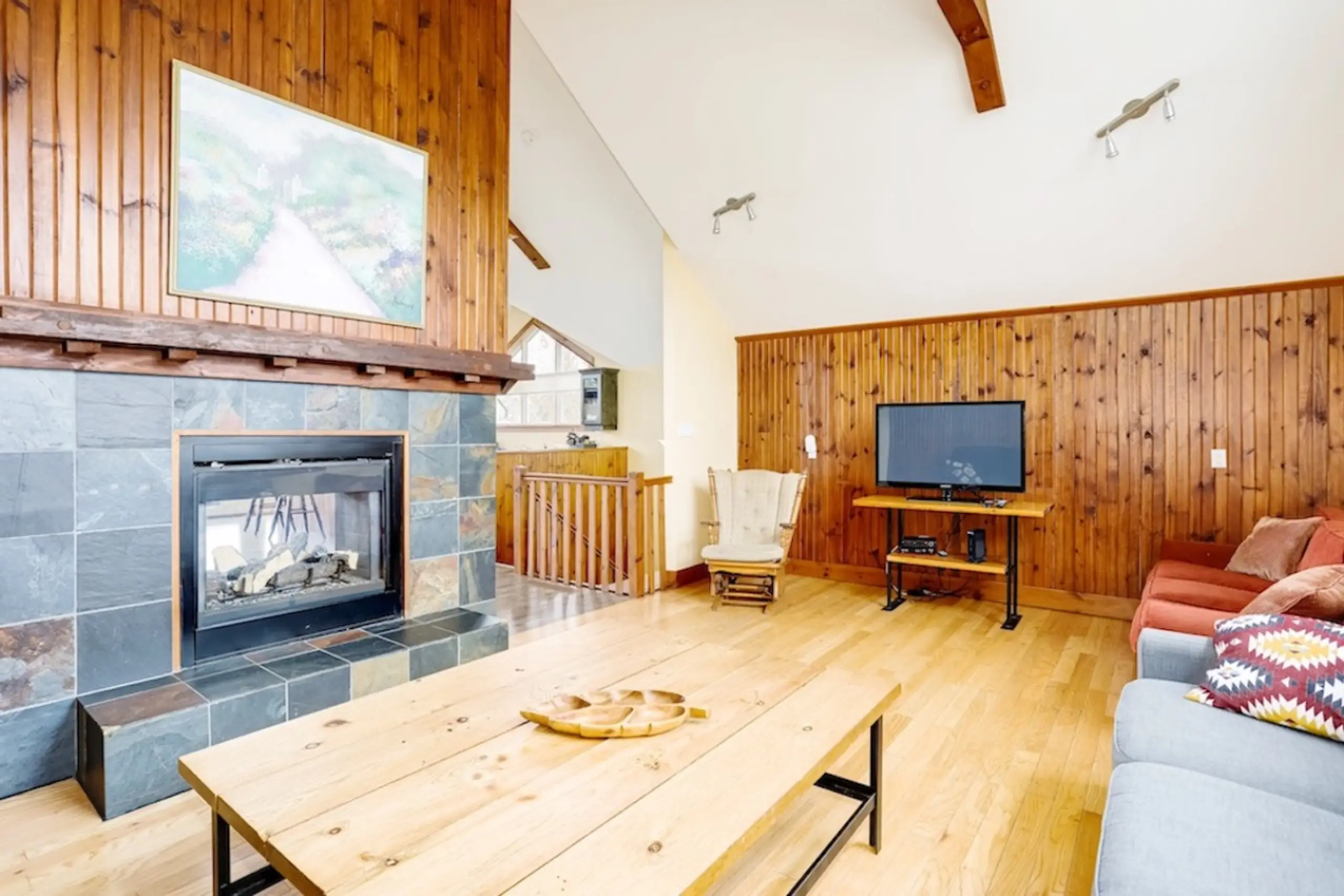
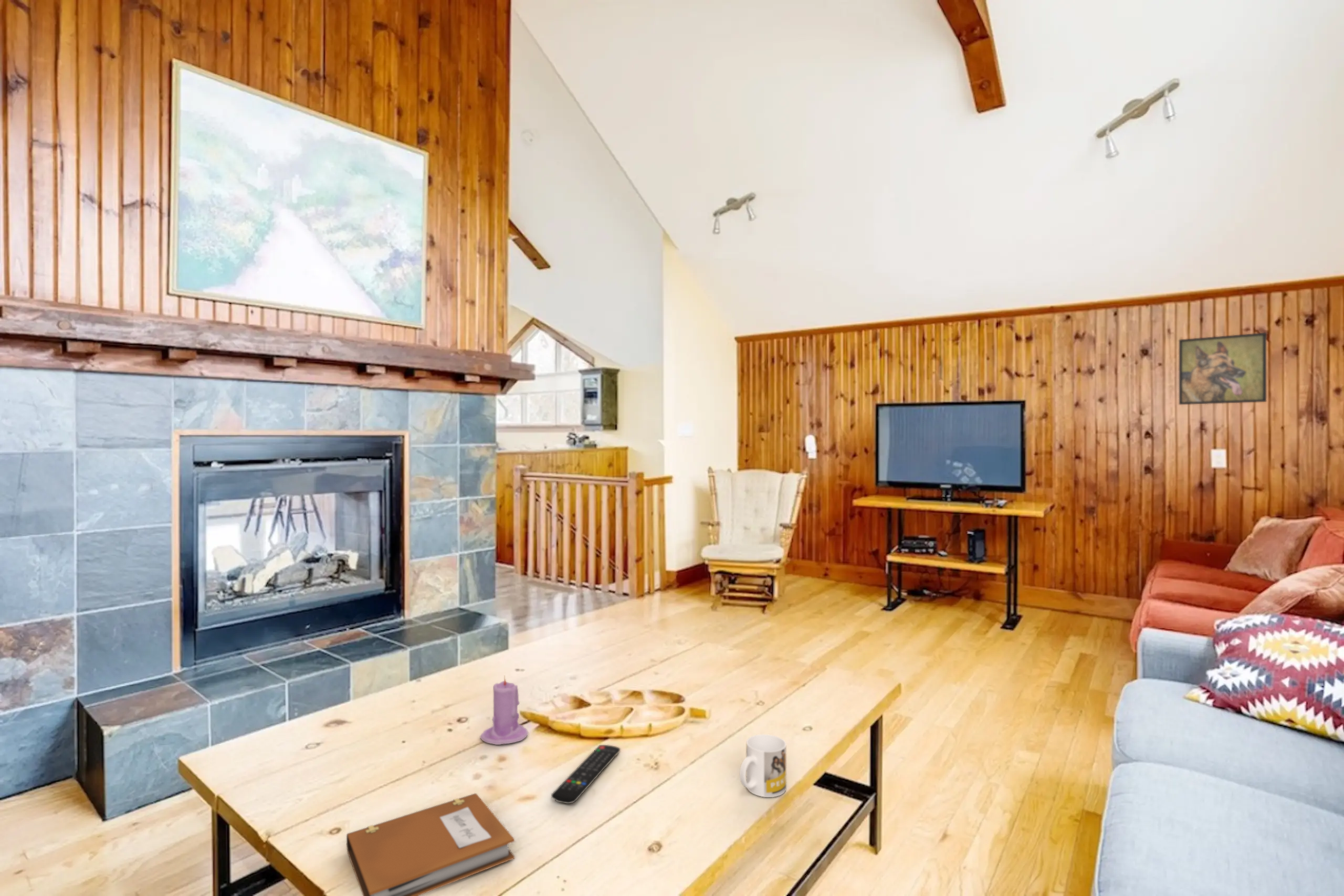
+ notebook [346,793,515,896]
+ remote control [551,744,621,804]
+ mug [739,734,787,798]
+ candle [479,676,529,745]
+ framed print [1179,332,1267,405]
